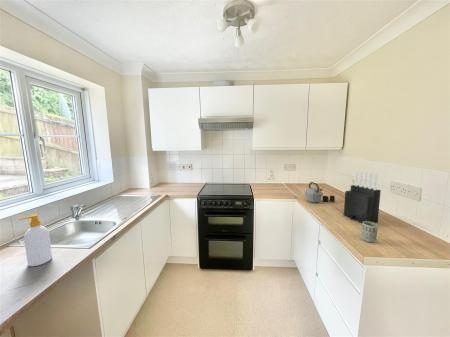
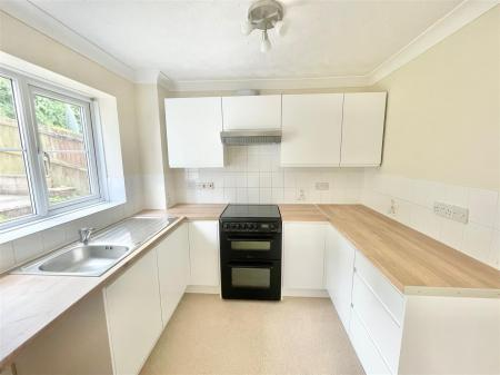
- cup [360,221,379,243]
- knife block [343,169,382,224]
- kettle [303,181,336,204]
- soap bottle [18,213,53,267]
